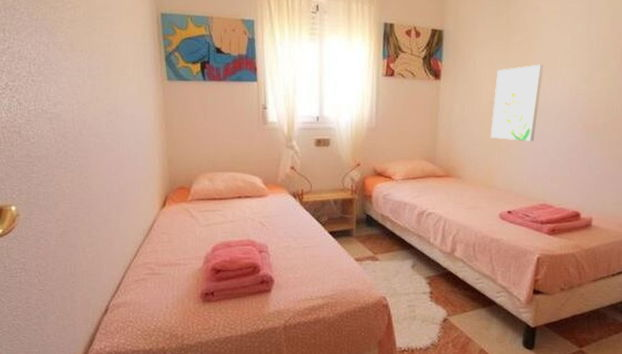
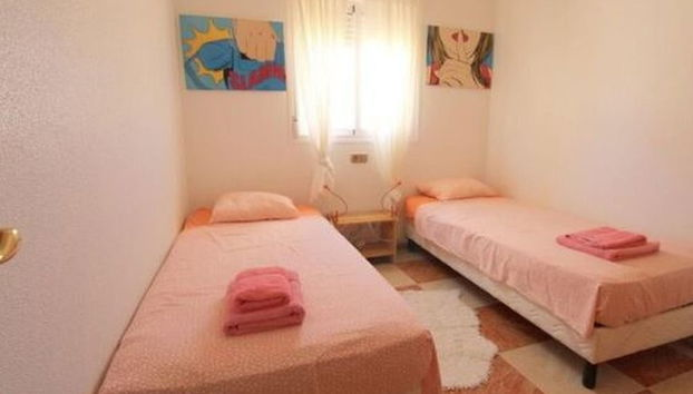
- wall art [490,64,544,142]
